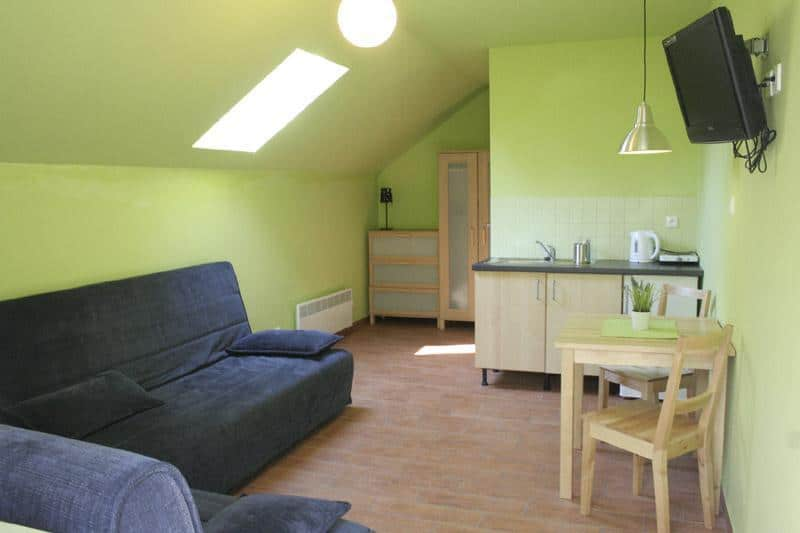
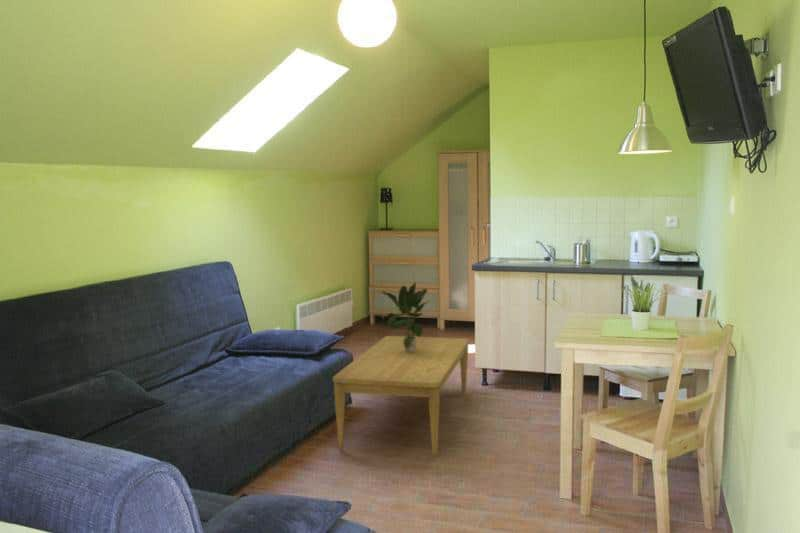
+ coffee table [332,335,470,456]
+ potted plant [380,281,430,353]
